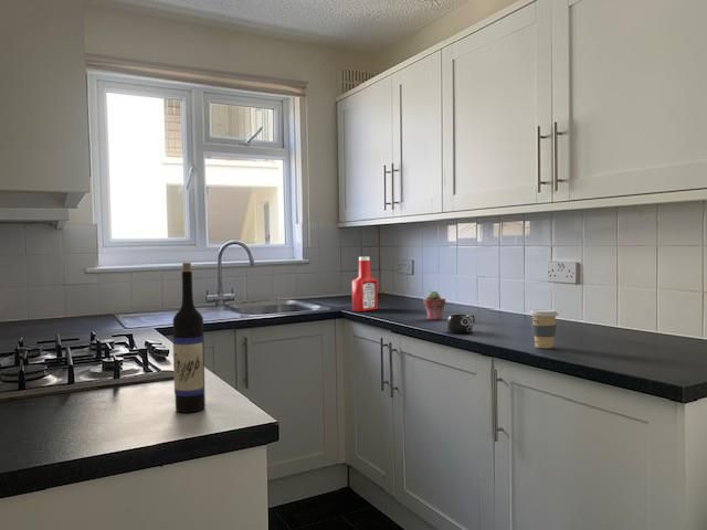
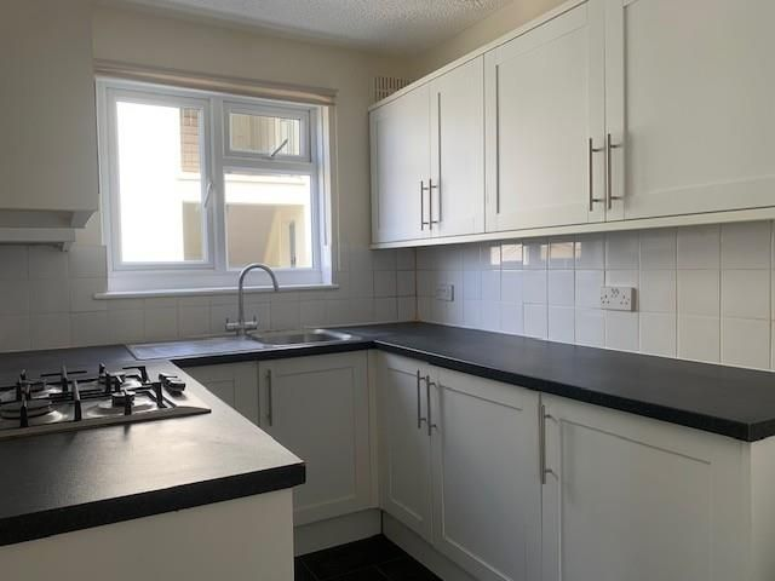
- soap bottle [351,256,379,312]
- potted succulent [422,289,446,321]
- mug [445,314,476,335]
- wine bottle [171,262,207,414]
- coffee cup [528,308,559,349]
